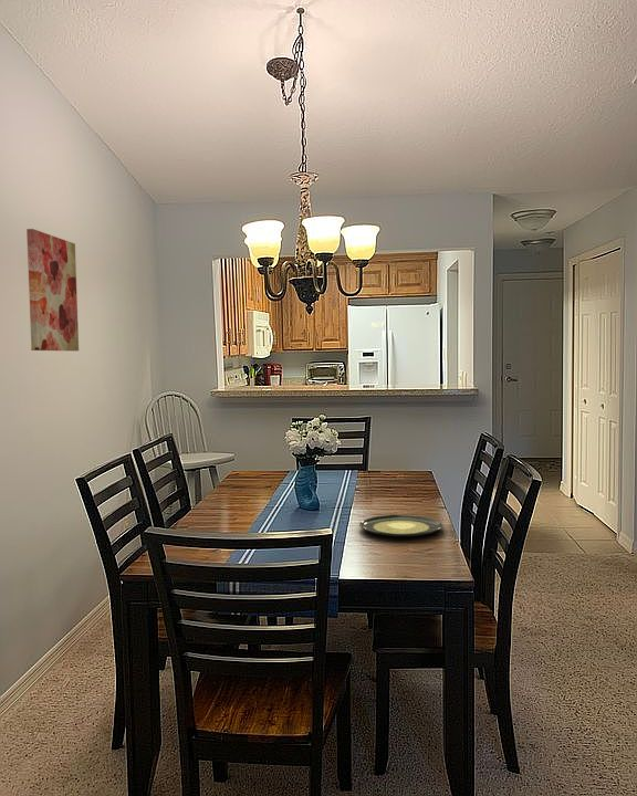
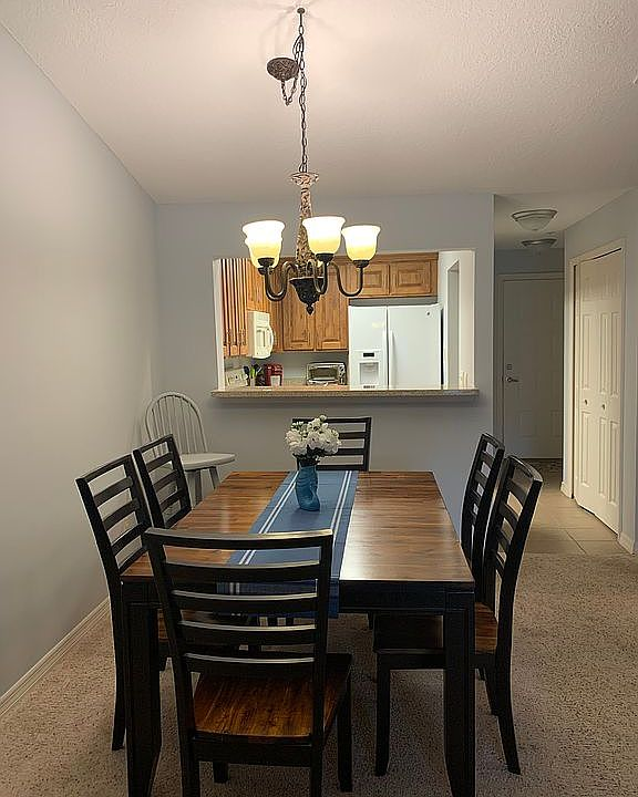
- wall art [25,228,80,352]
- plate [358,514,445,537]
